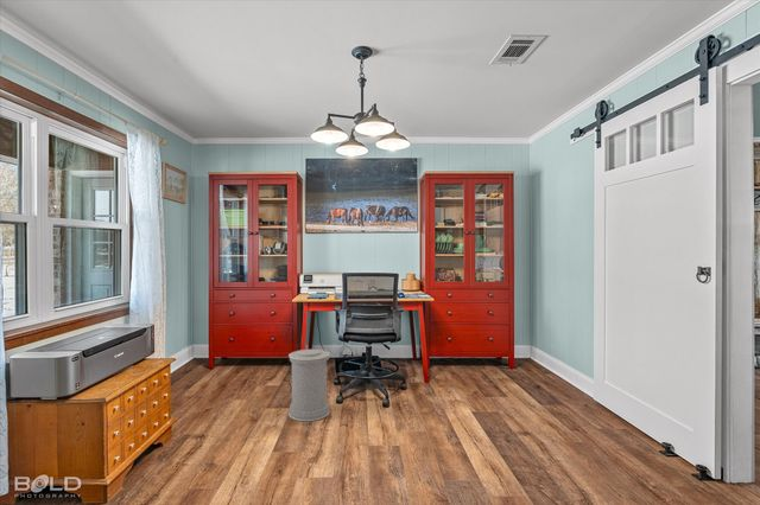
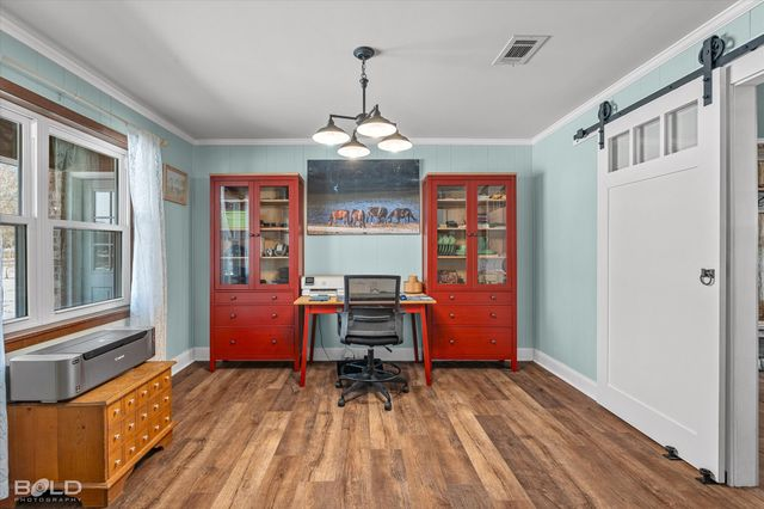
- trash can [287,349,330,422]
